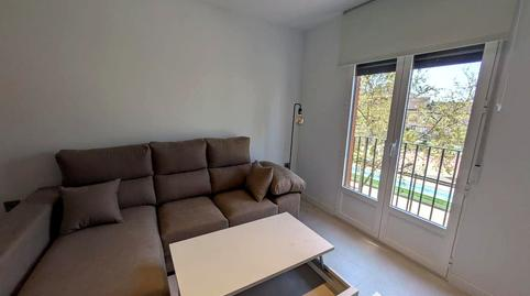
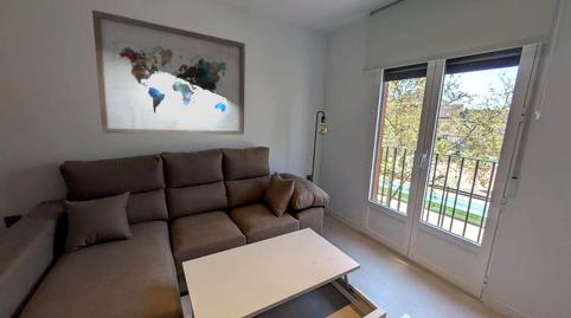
+ wall art [91,8,246,136]
